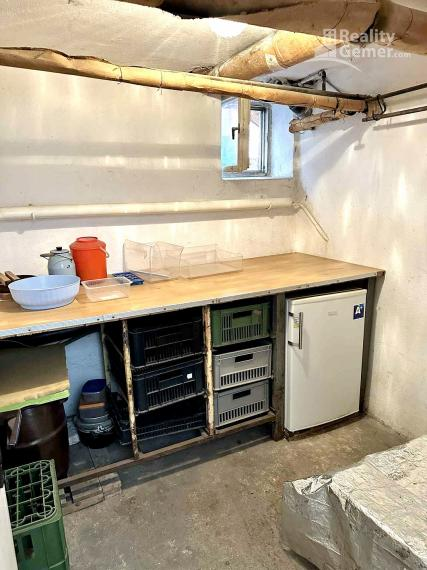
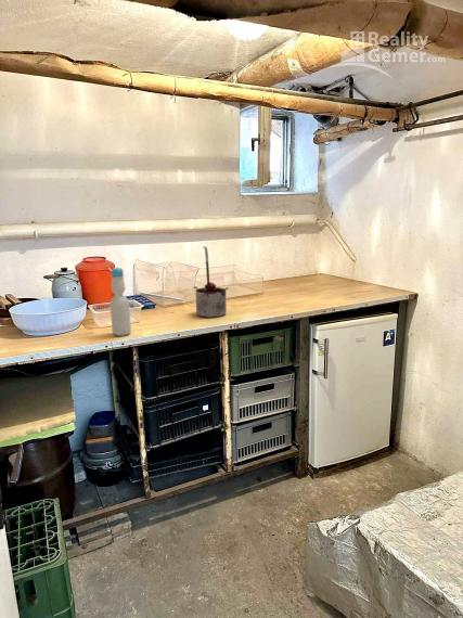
+ bottle [110,266,132,337]
+ paint can [192,246,230,319]
